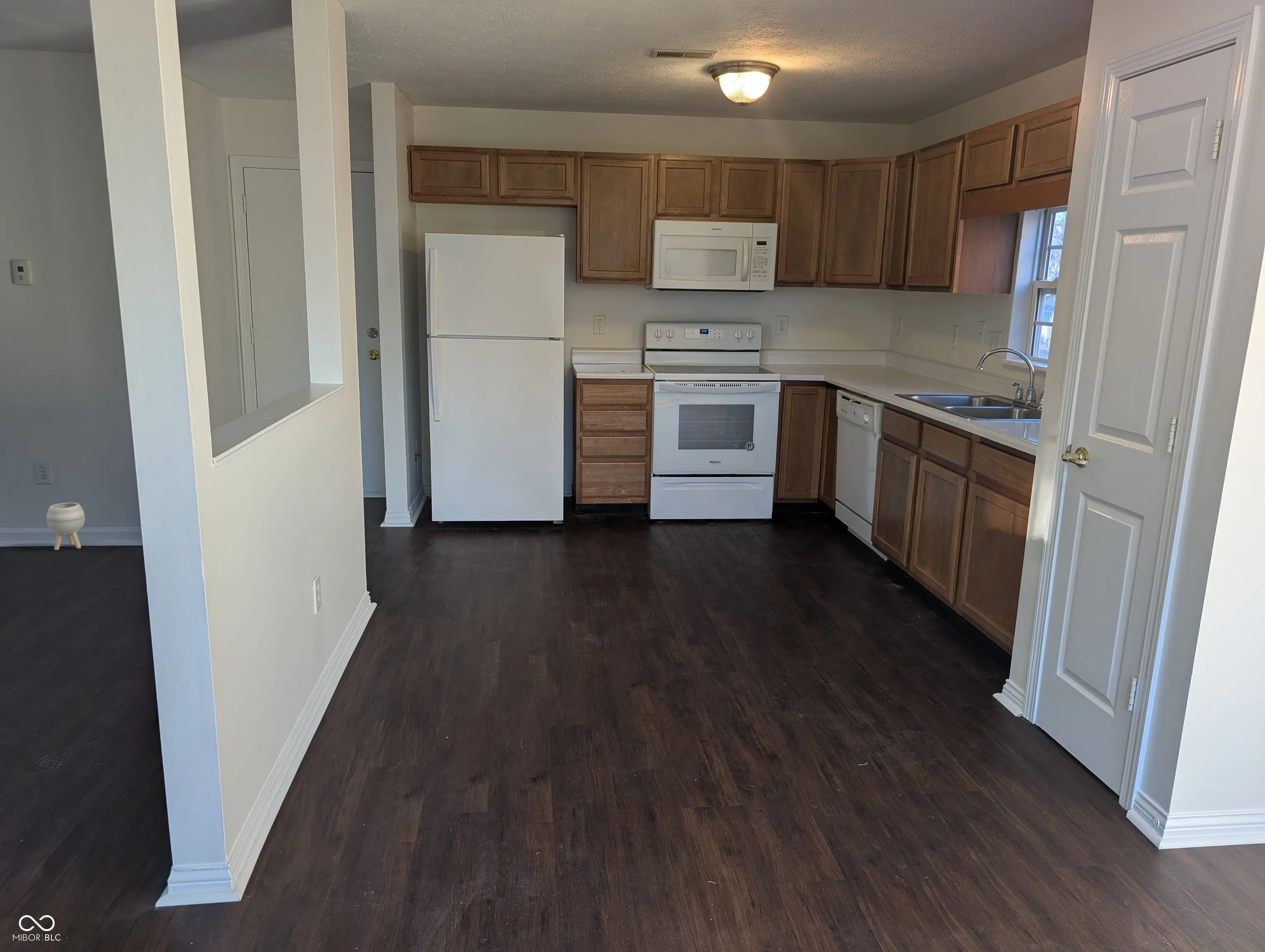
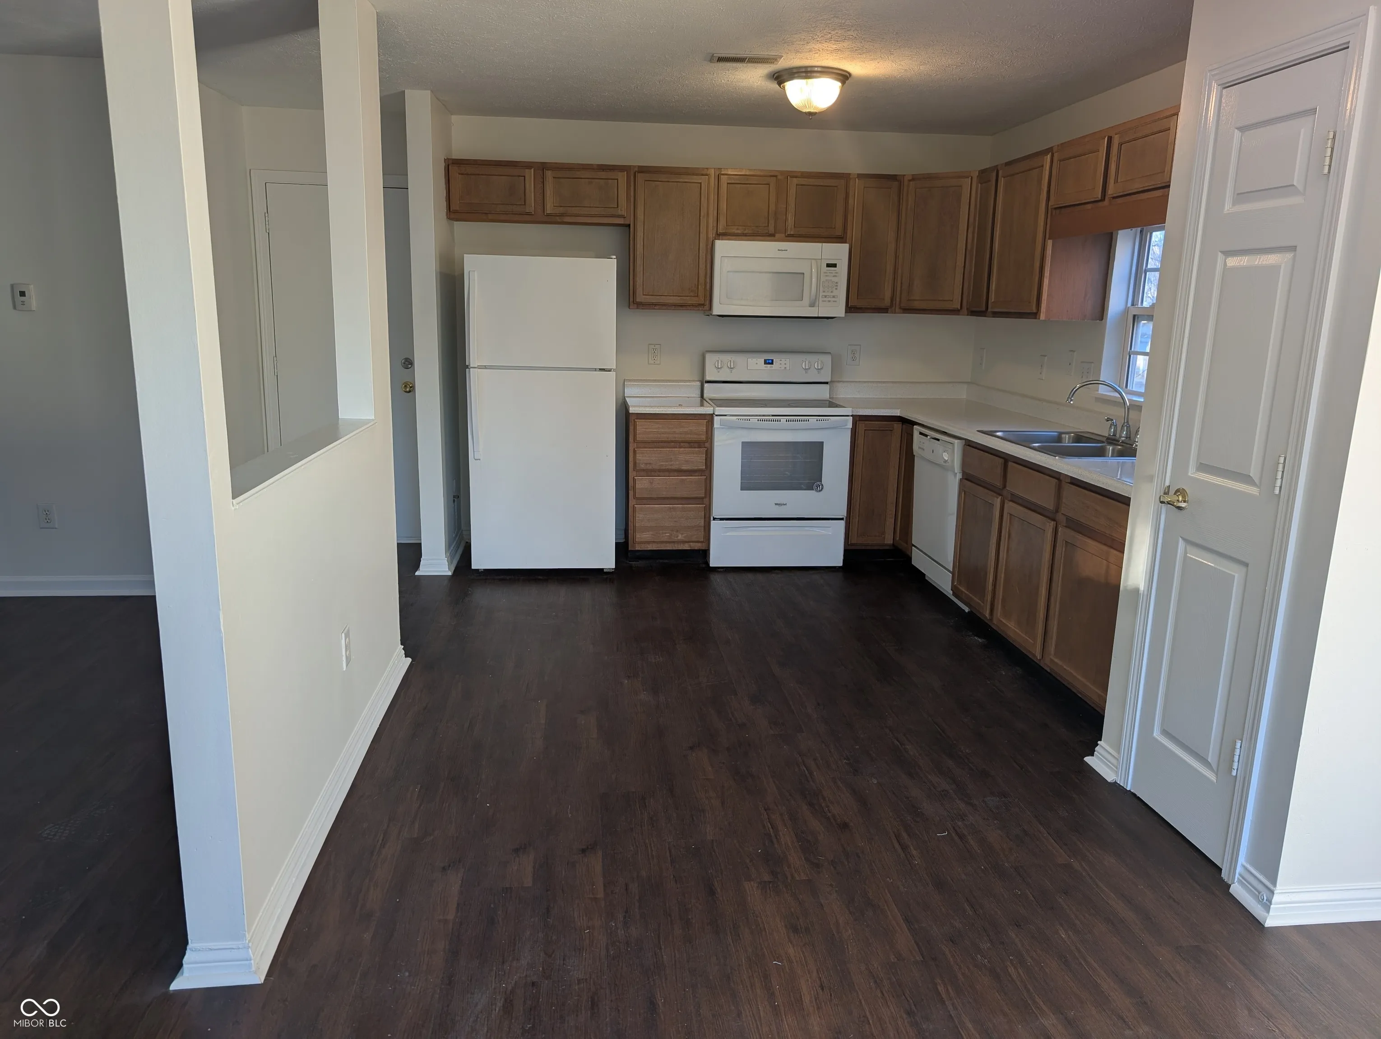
- planter [46,502,86,550]
